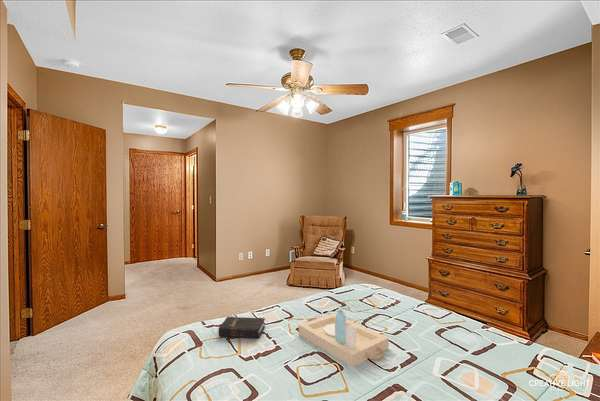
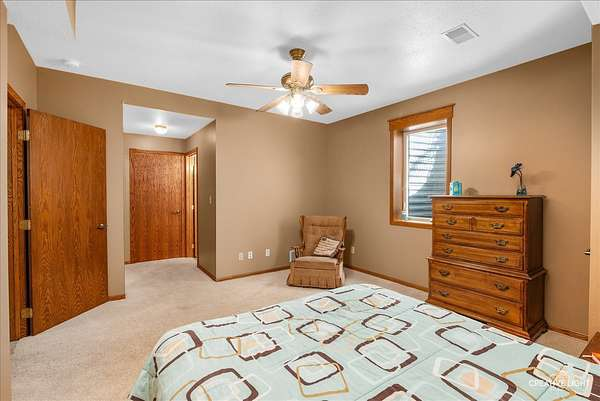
- hardback book [217,316,266,339]
- serving tray [298,309,390,367]
